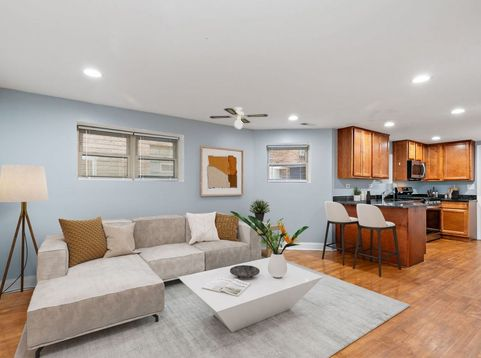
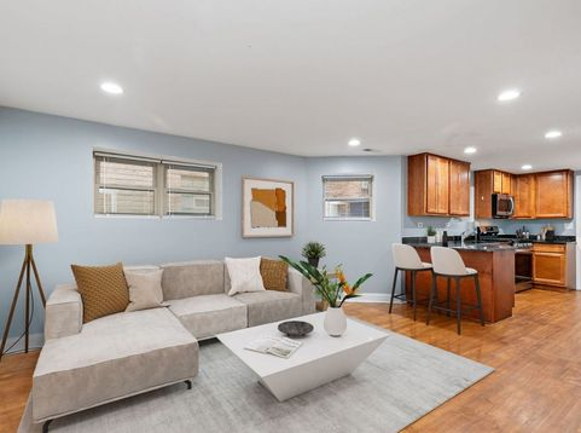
- ceiling fan [209,106,269,130]
